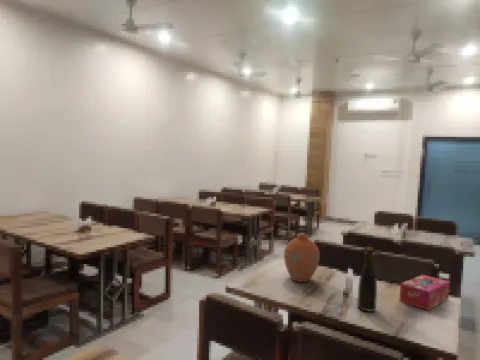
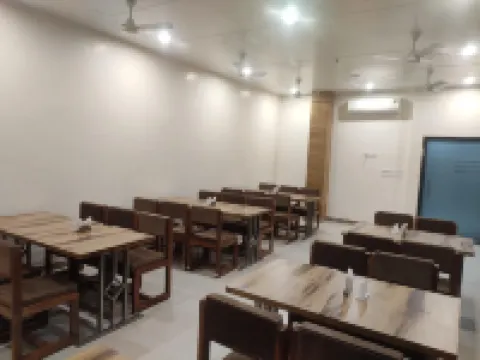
- vase [283,233,321,283]
- tissue box [399,274,451,311]
- bottle [356,246,378,313]
